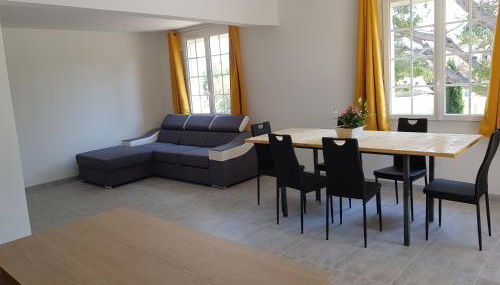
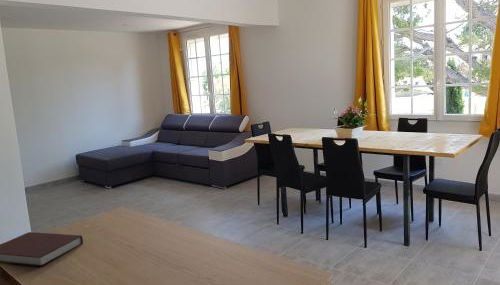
+ notebook [0,231,84,267]
